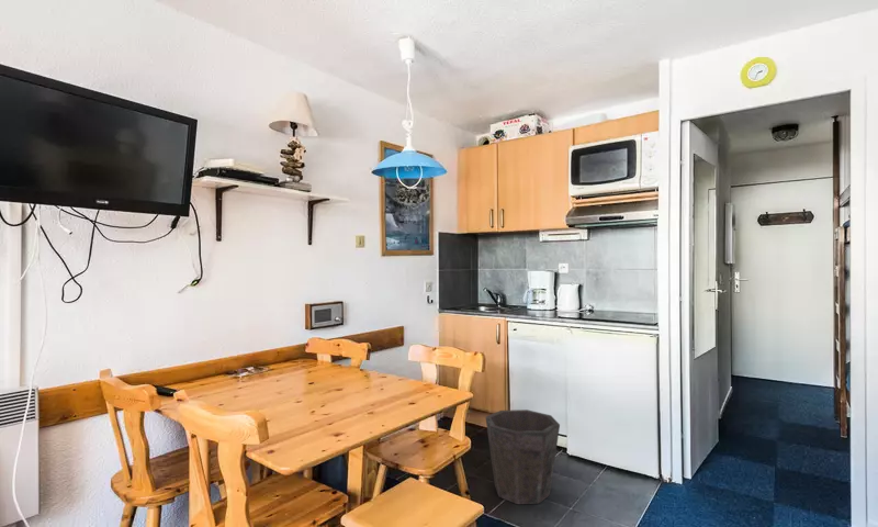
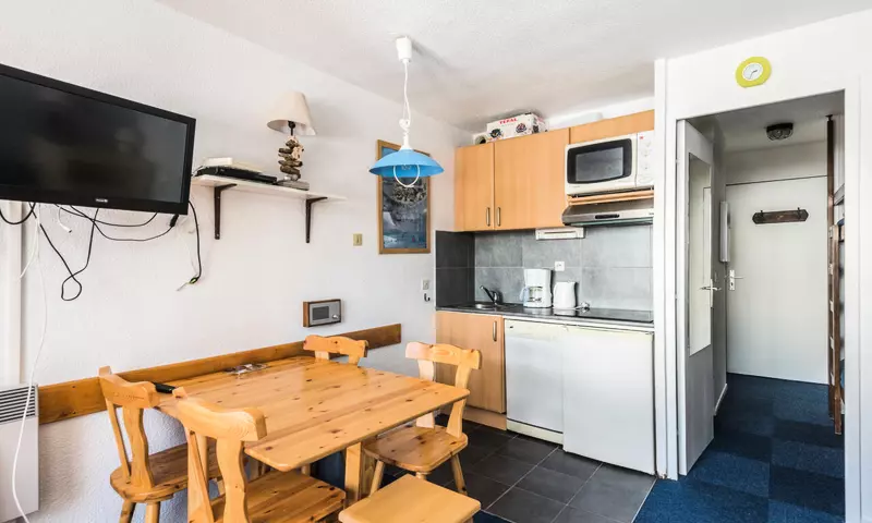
- waste bin [484,408,561,505]
